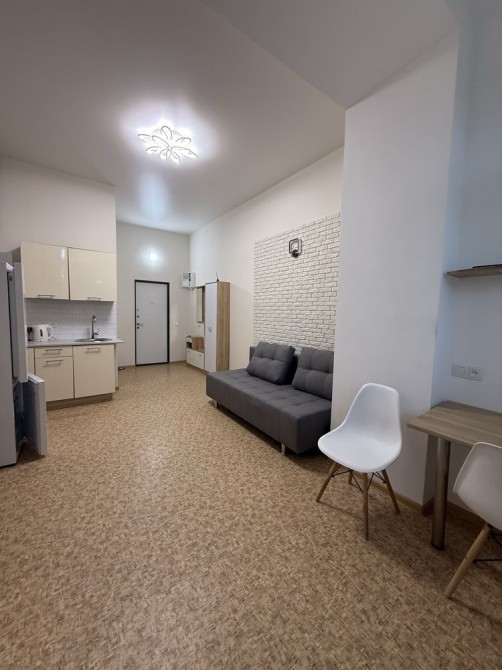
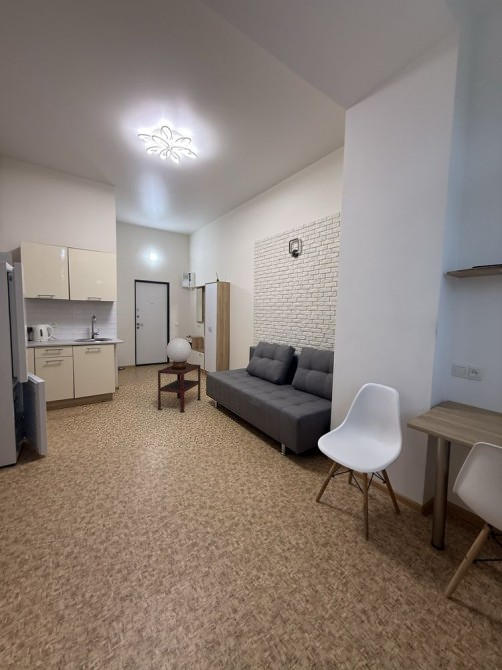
+ side table [156,363,202,414]
+ table lamp [165,337,192,370]
